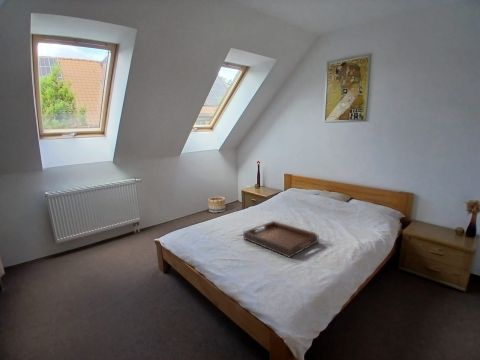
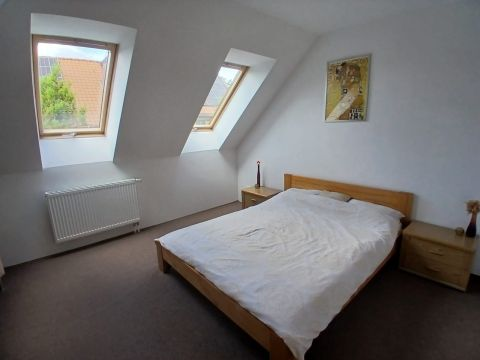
- basket [207,196,226,214]
- serving tray [242,220,319,259]
